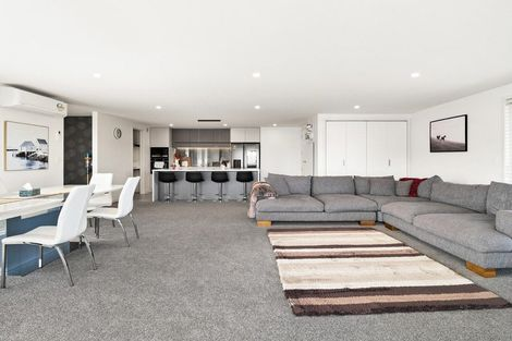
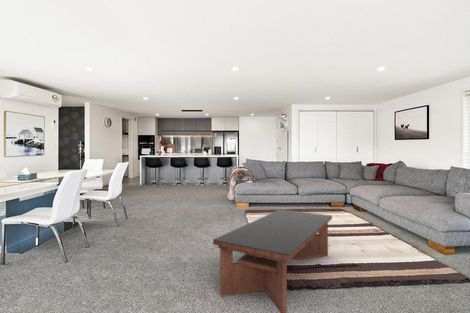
+ coffee table [212,209,333,313]
